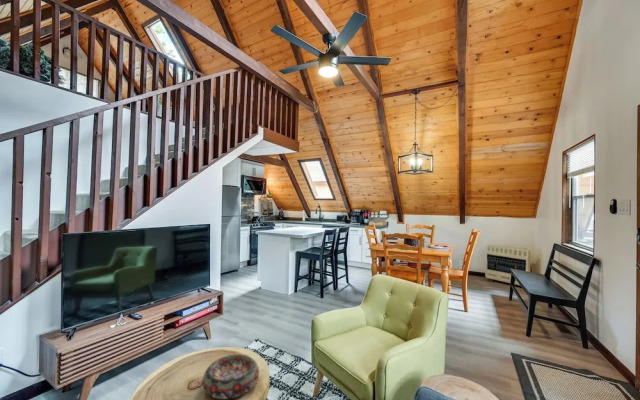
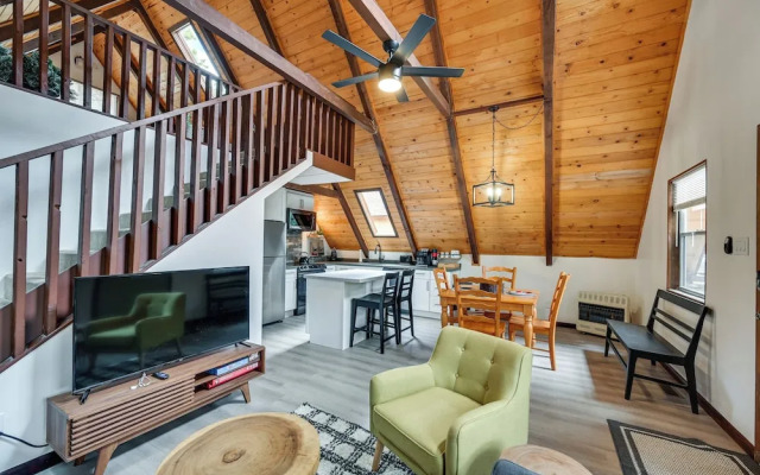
- decorative bowl [202,354,260,400]
